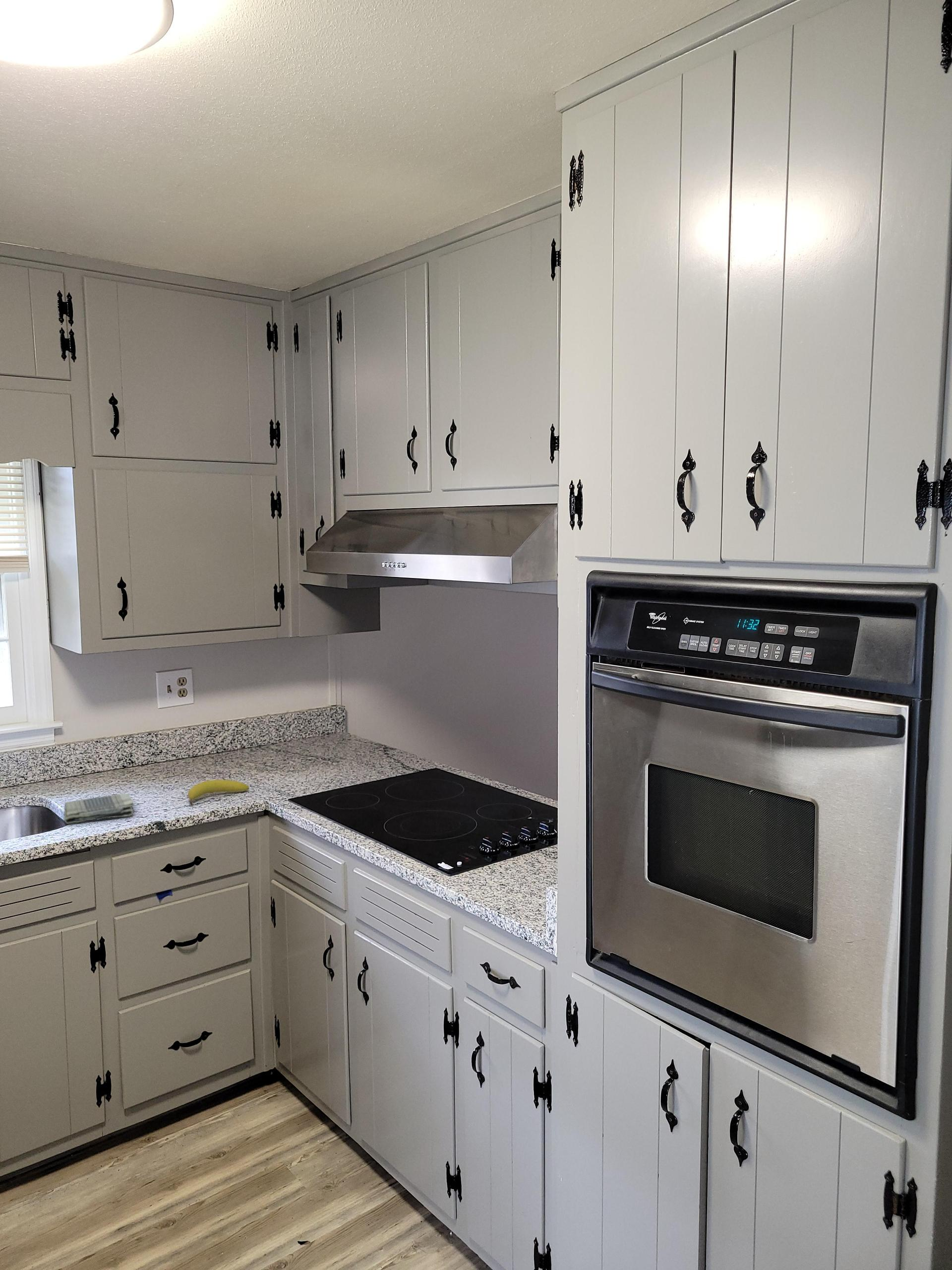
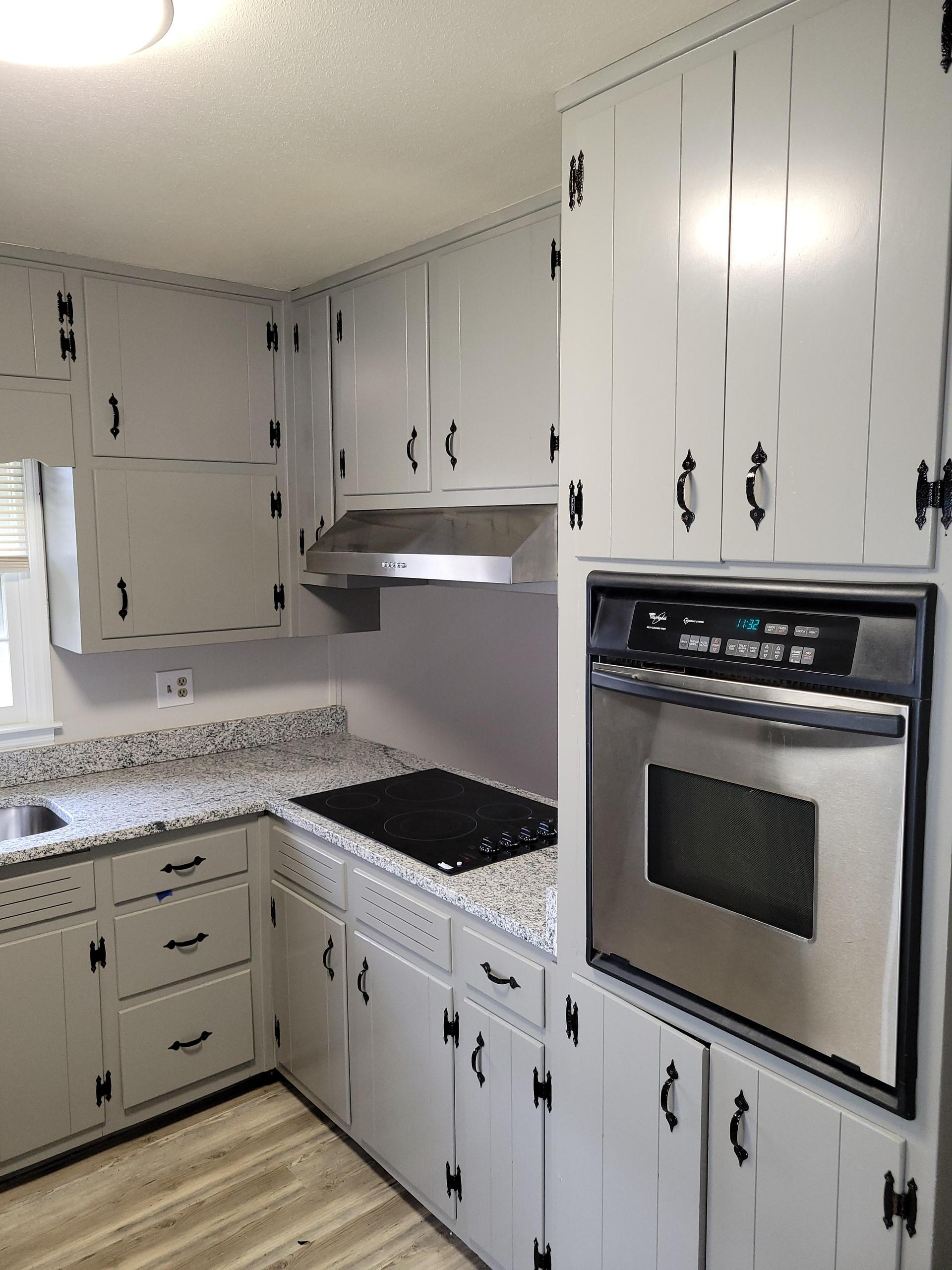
- dish towel [63,793,135,825]
- fruit [187,779,250,806]
